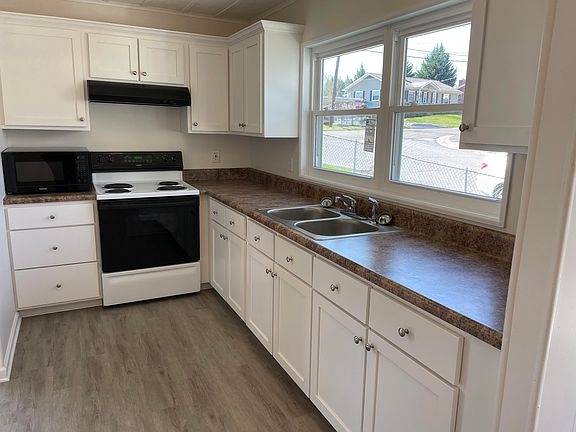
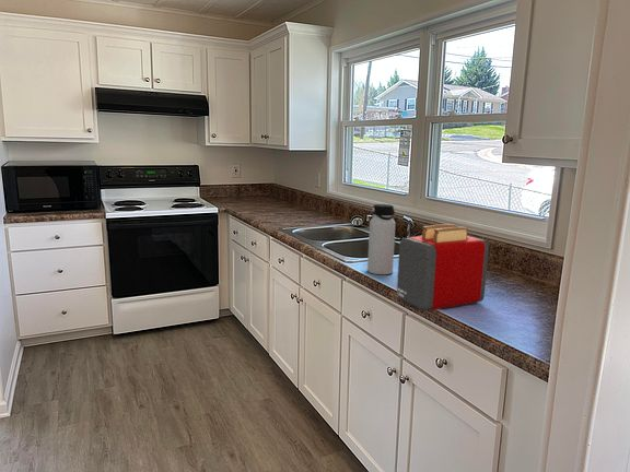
+ water bottle [366,203,396,275]
+ toaster [396,223,490,311]
